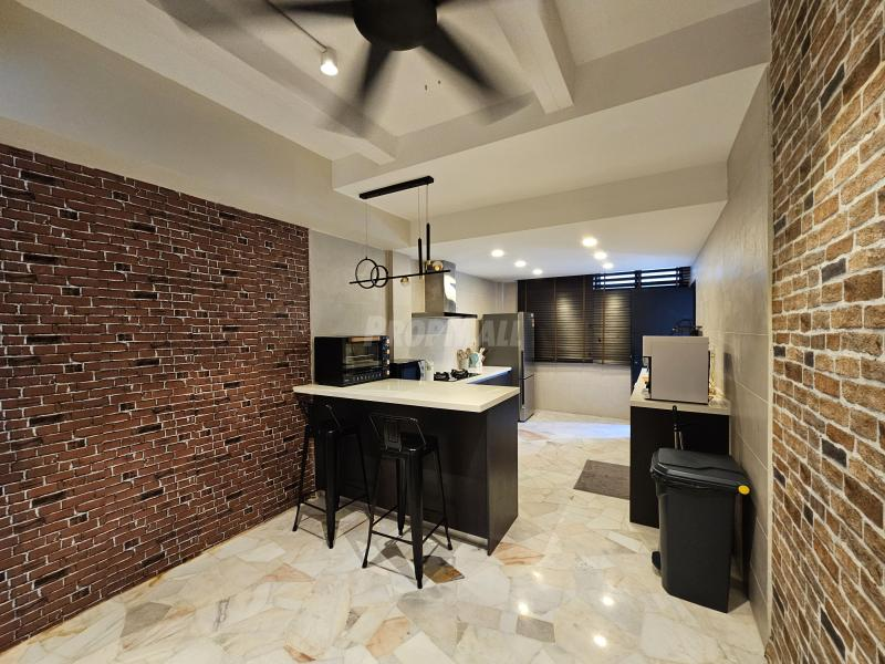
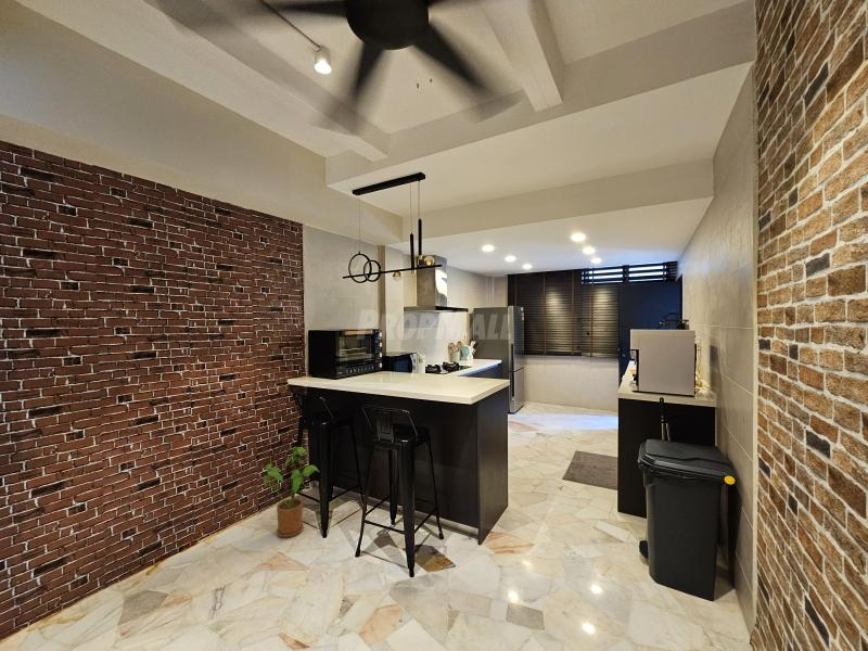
+ house plant [263,446,320,538]
